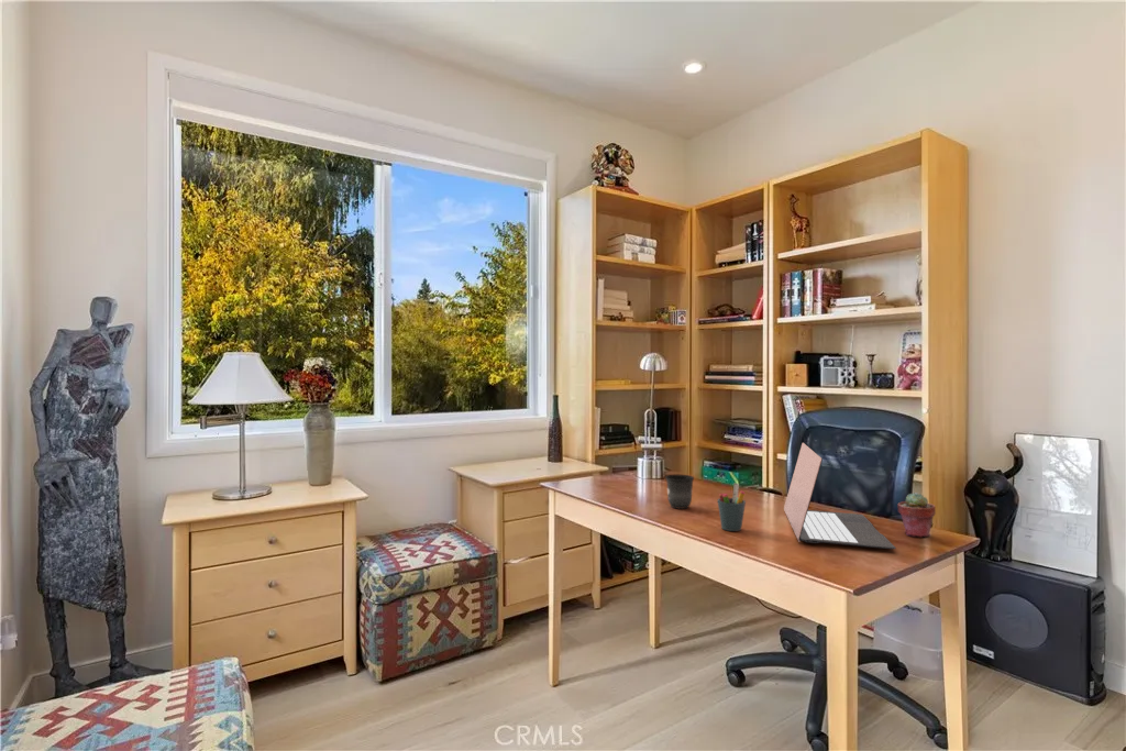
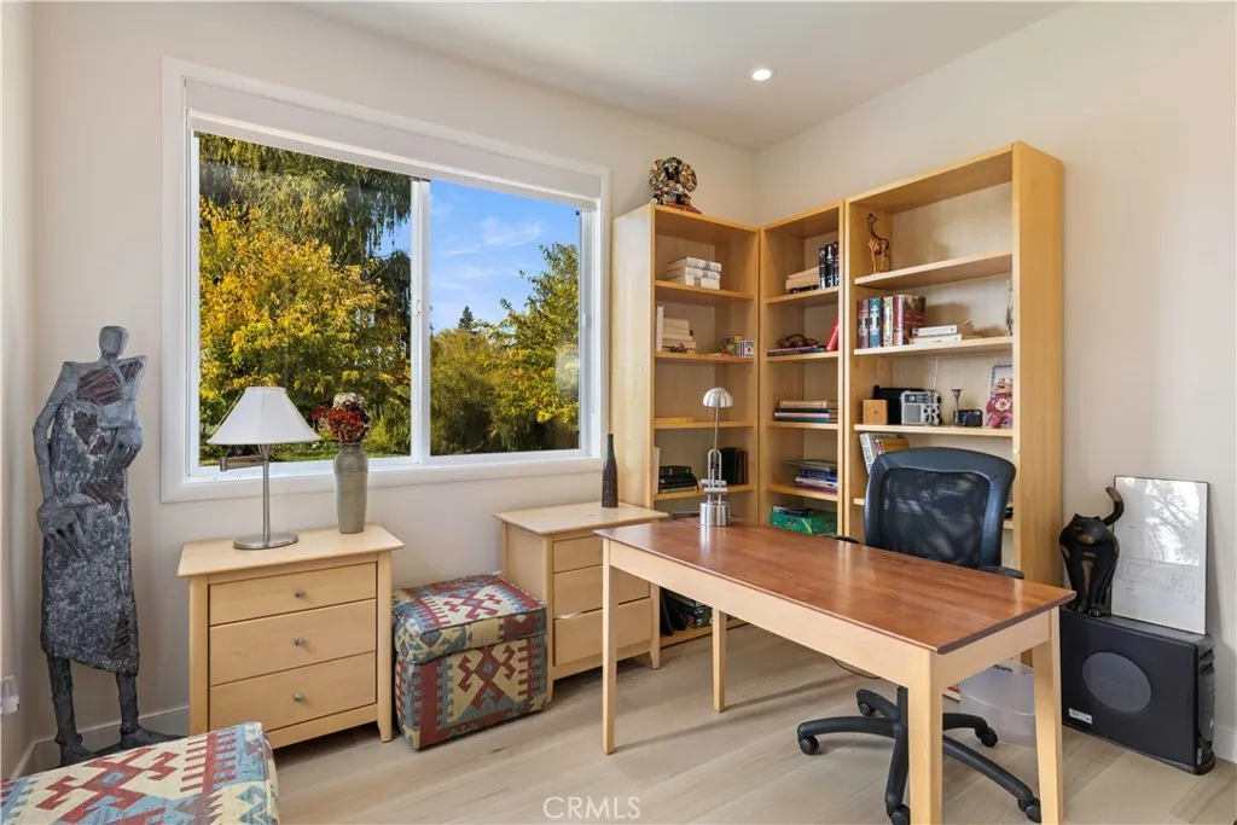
- laptop [783,442,896,550]
- mug [664,474,695,510]
- pen holder [716,483,747,532]
- potted succulent [896,492,937,538]
